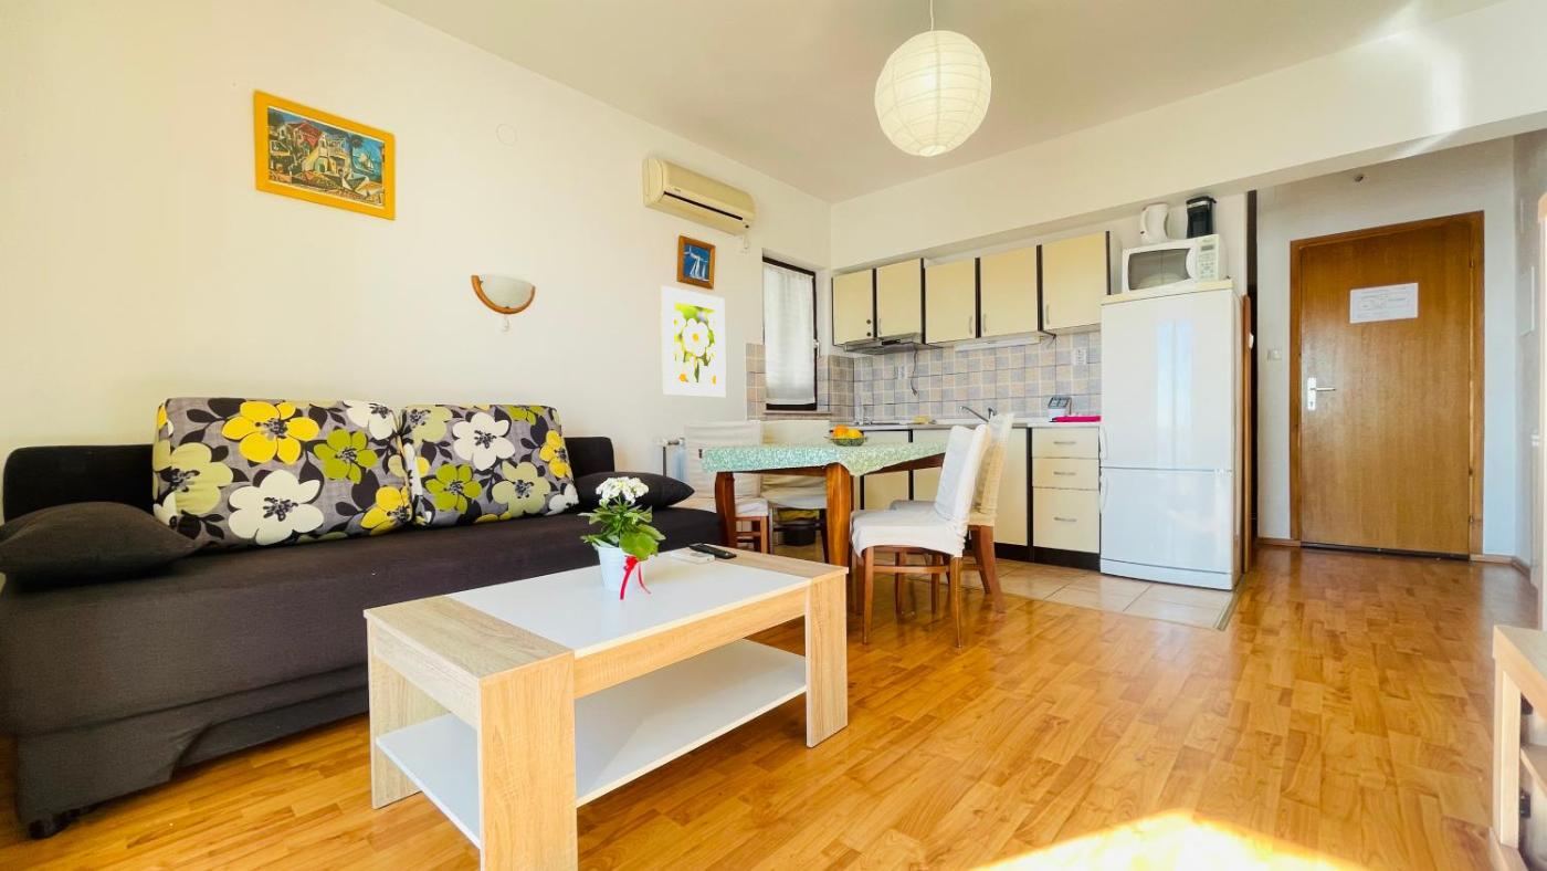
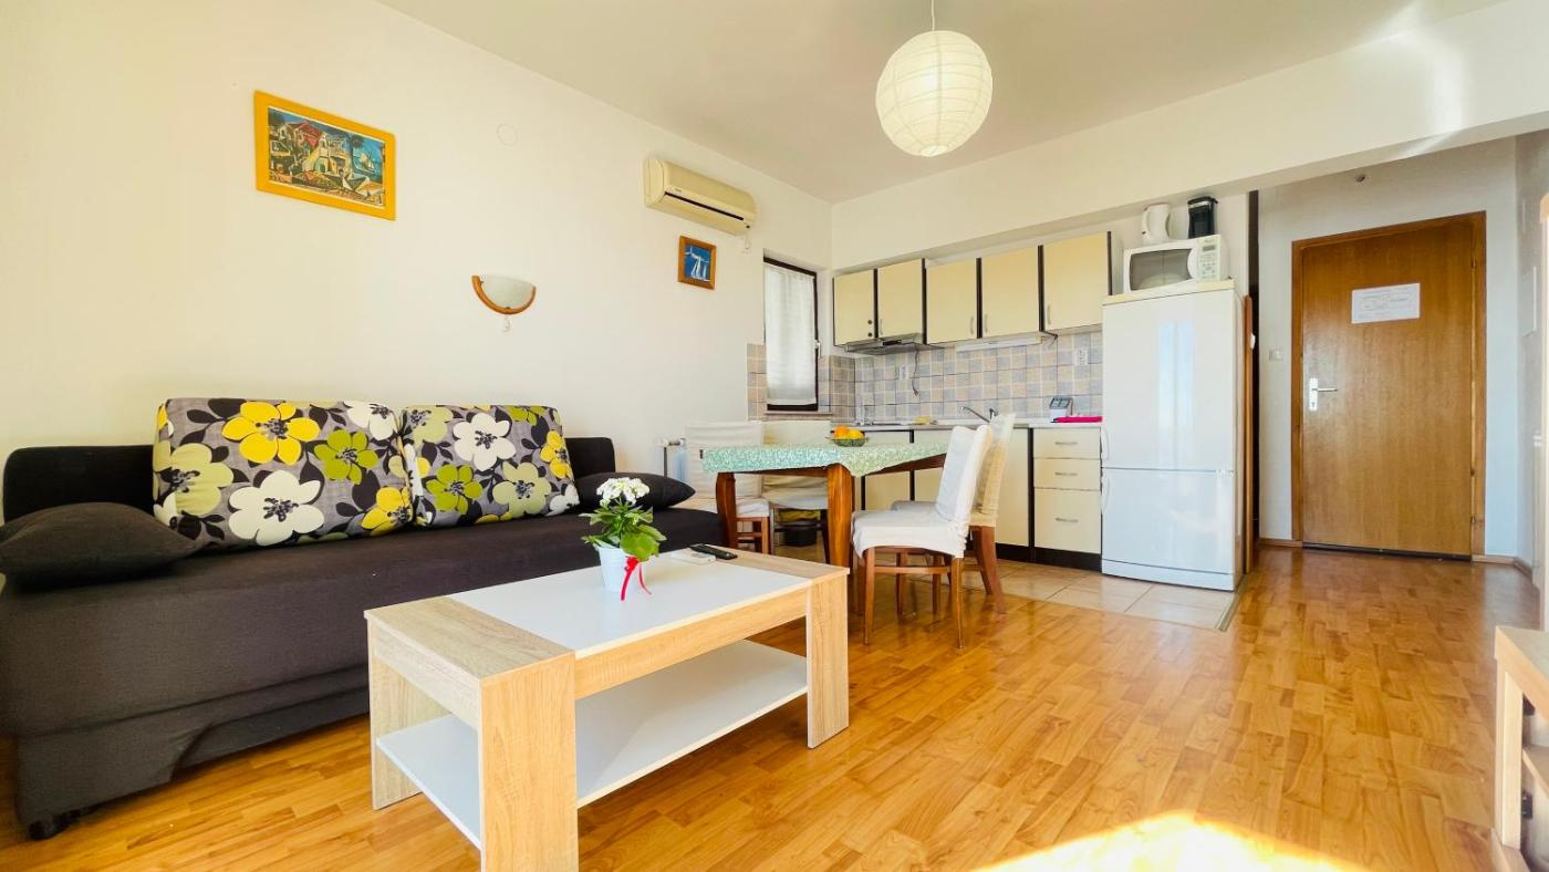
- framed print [660,285,727,398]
